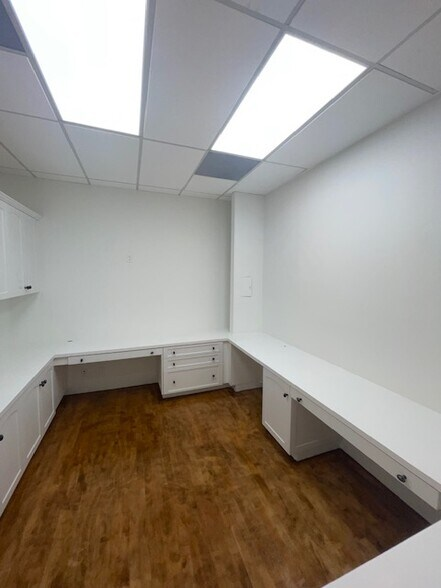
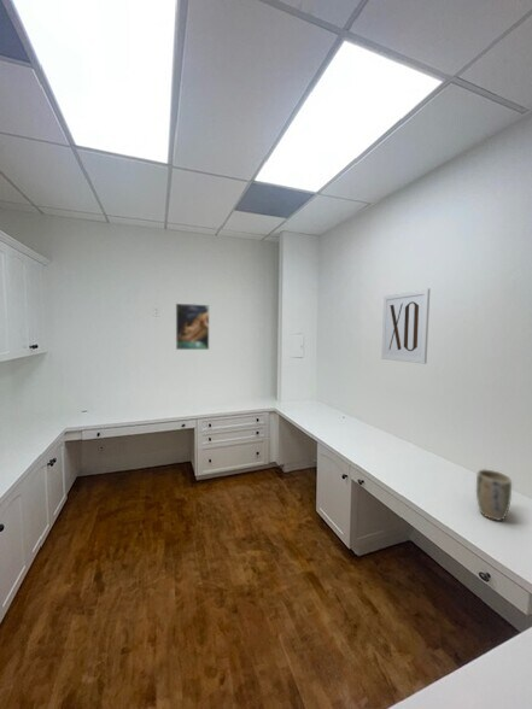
+ plant pot [475,468,513,522]
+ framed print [175,303,210,351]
+ wall art [380,287,431,365]
